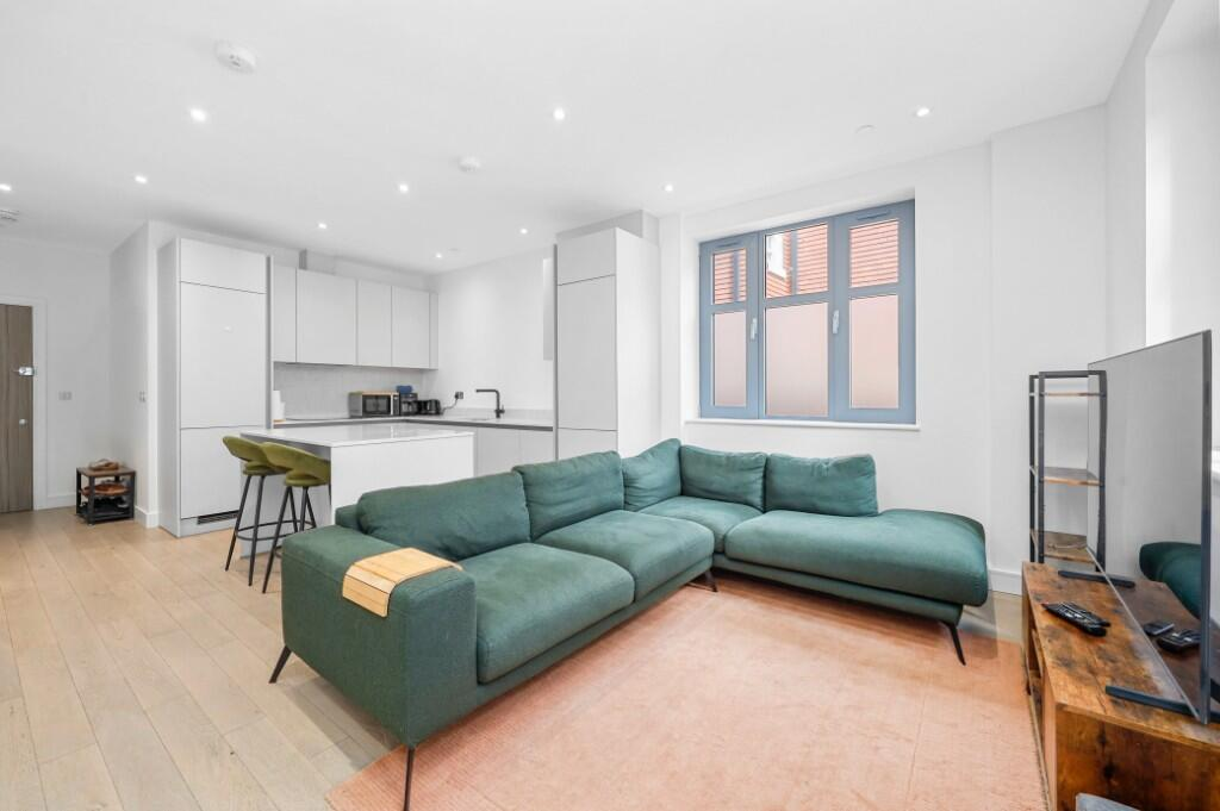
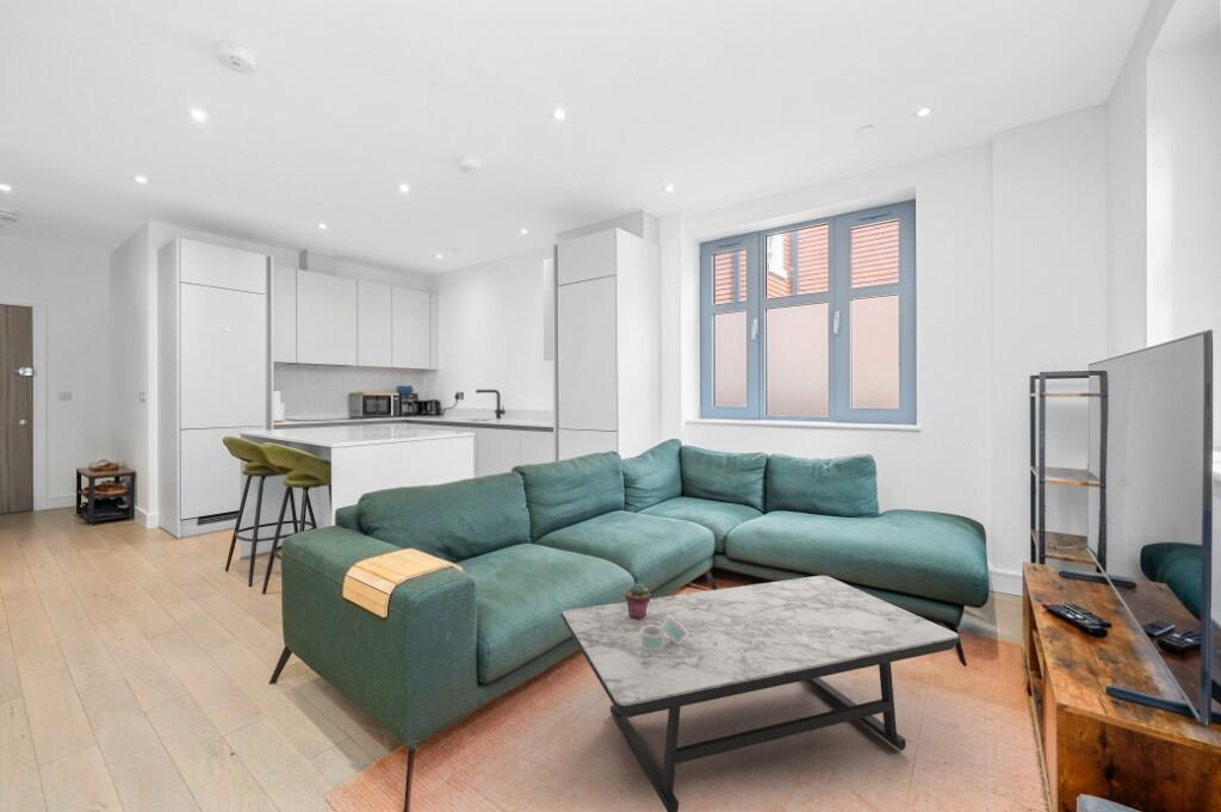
+ napkin ring [640,616,687,650]
+ coffee table [560,575,962,812]
+ potted succulent [624,582,651,619]
